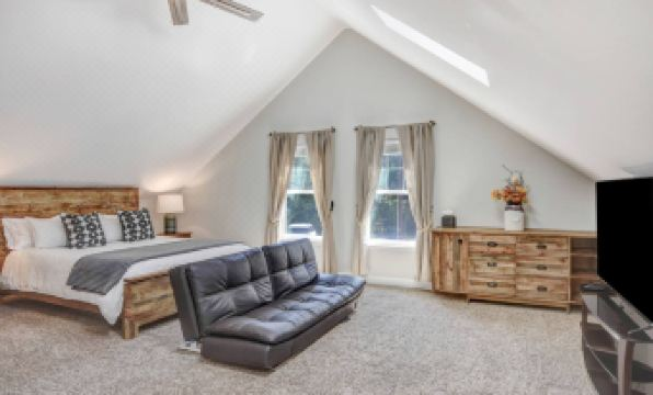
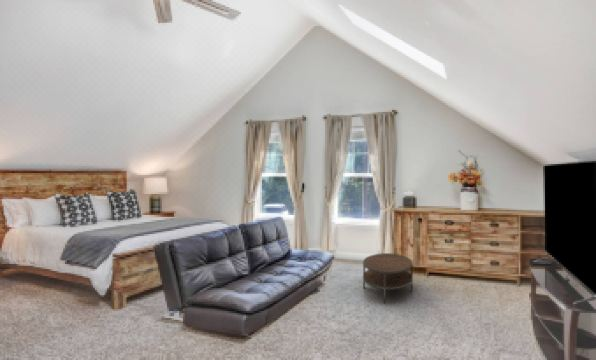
+ coffee table [362,252,414,305]
